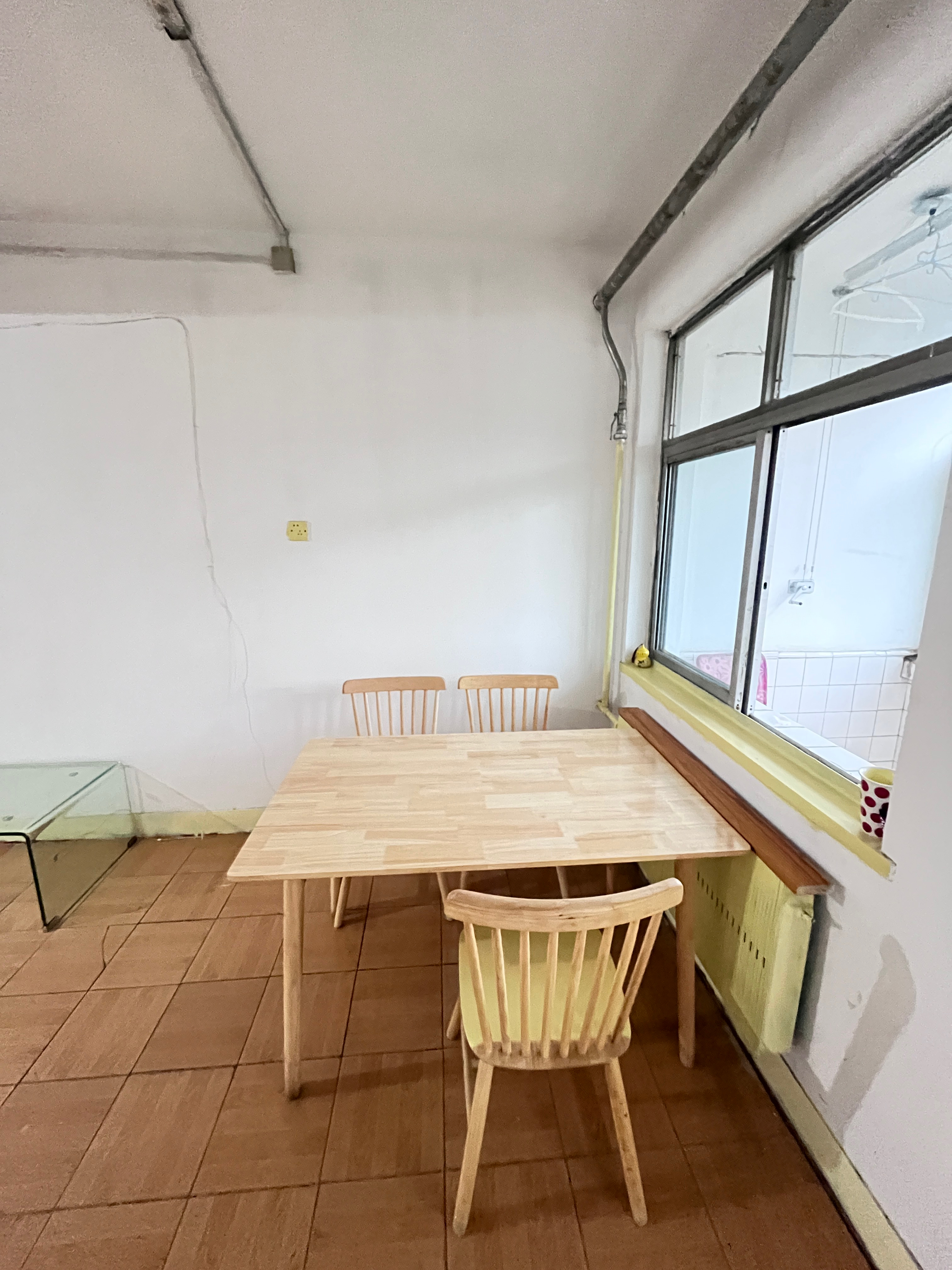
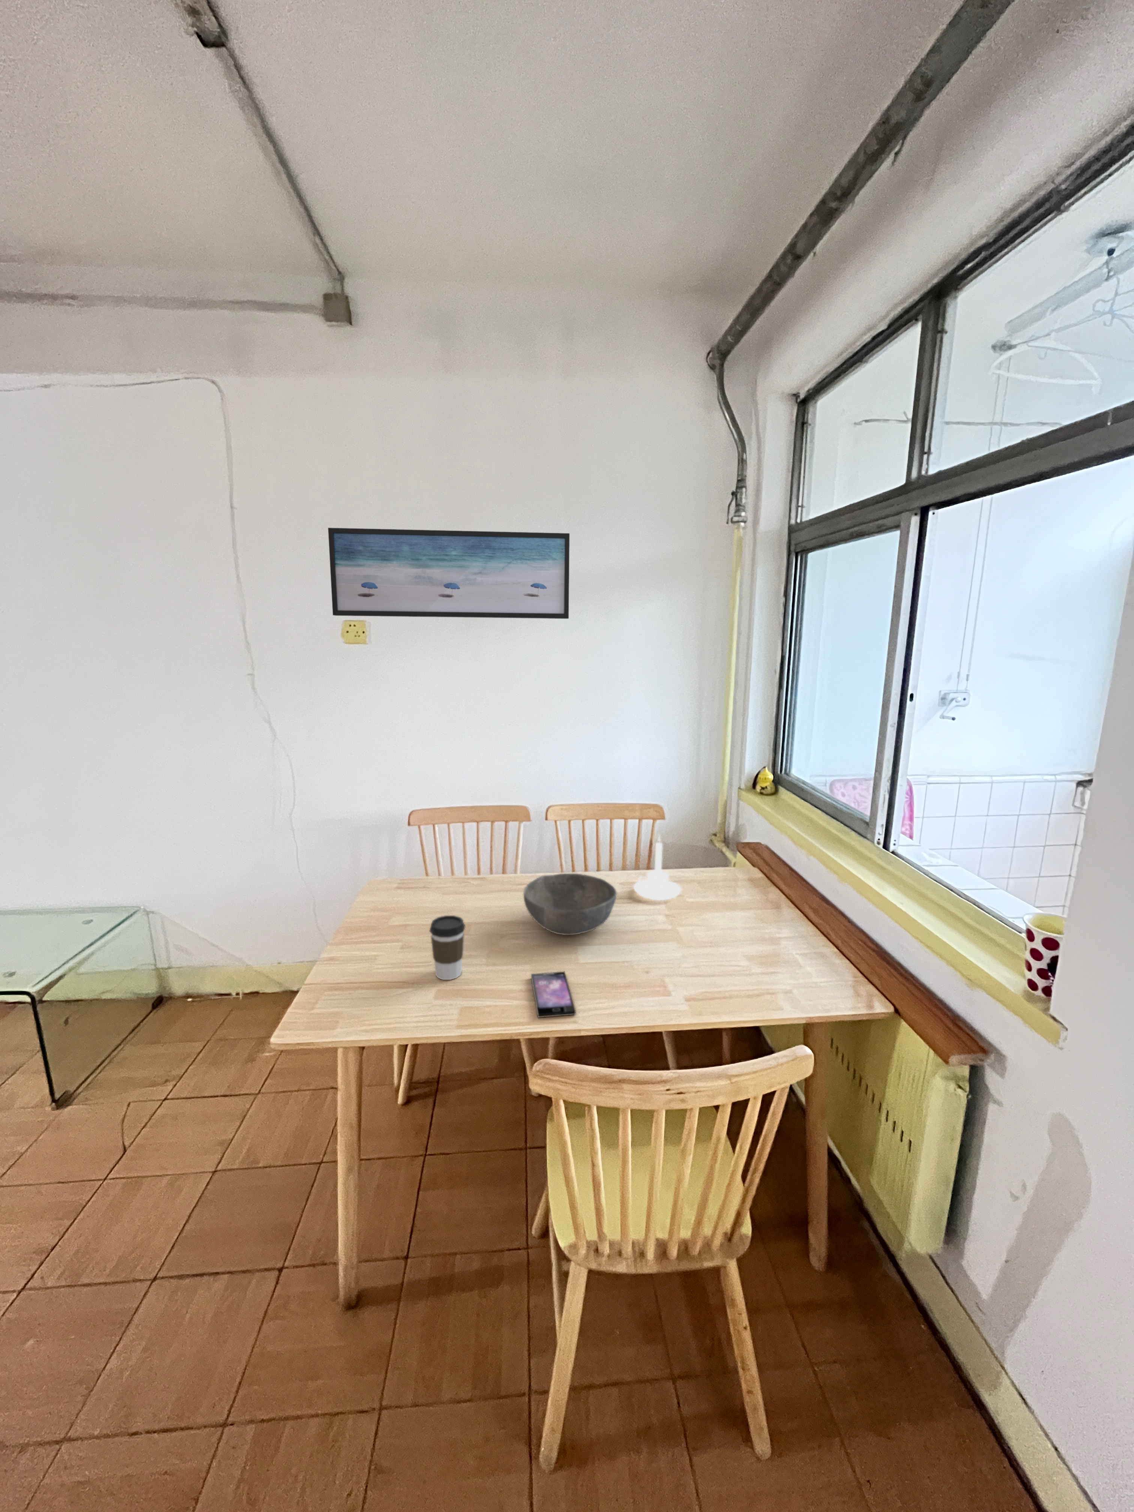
+ bowl [523,873,617,936]
+ wall art [328,527,571,619]
+ coffee cup [429,916,466,980]
+ candle holder [633,833,681,901]
+ smartphone [530,970,577,1018]
